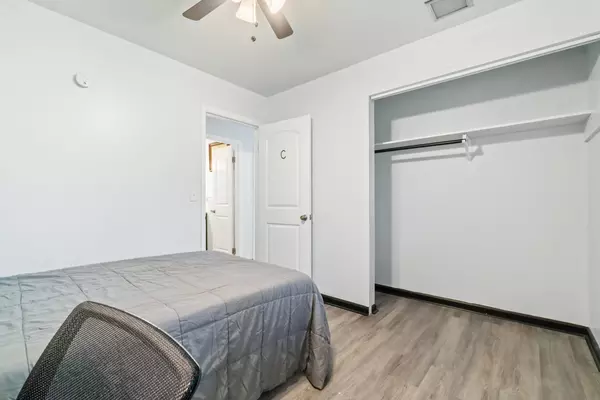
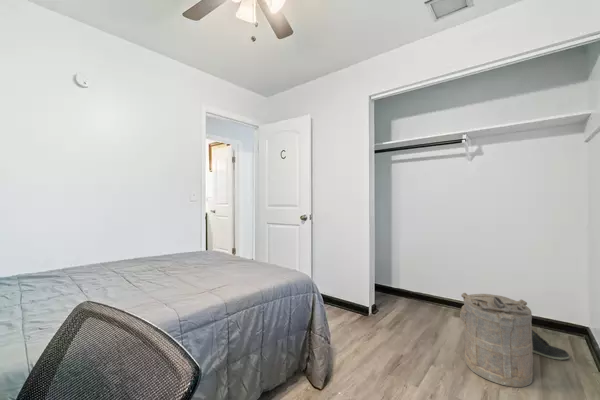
+ laundry hamper [459,292,534,388]
+ sneaker [532,329,570,361]
